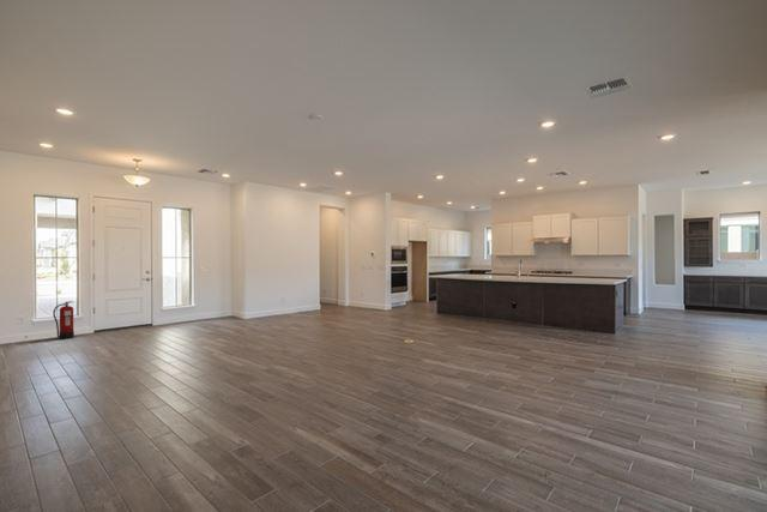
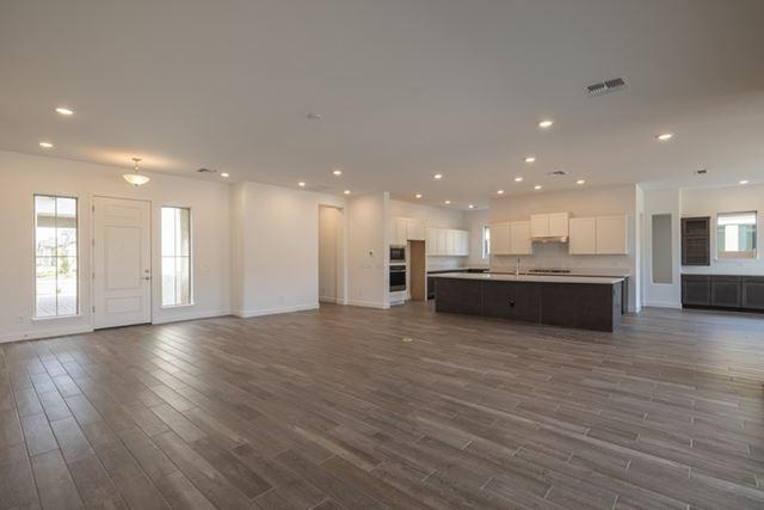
- fire extinguisher [52,300,77,341]
